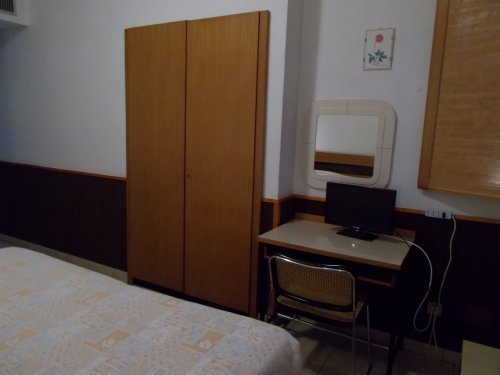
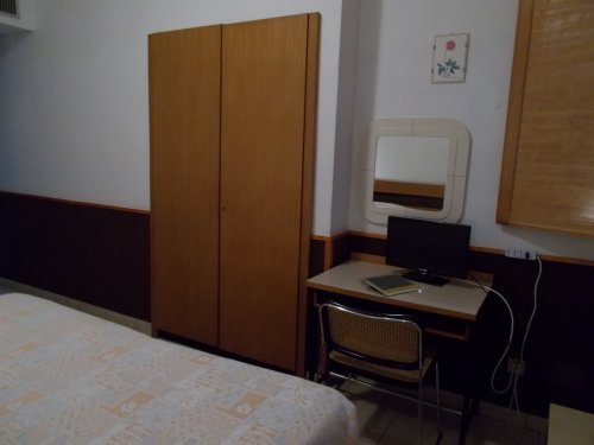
+ notepad [362,272,421,297]
